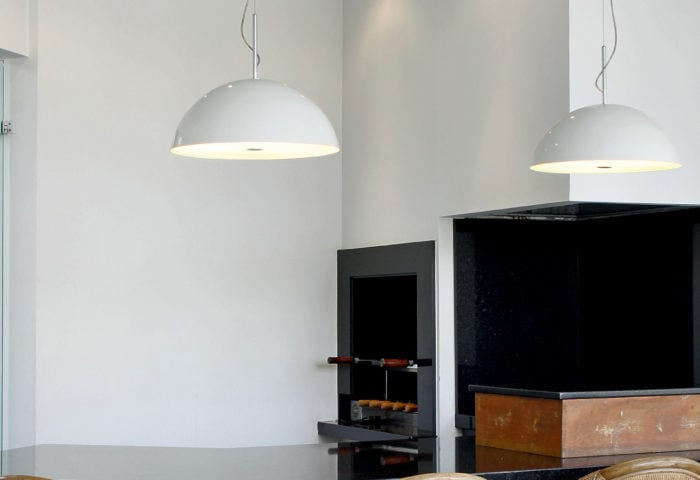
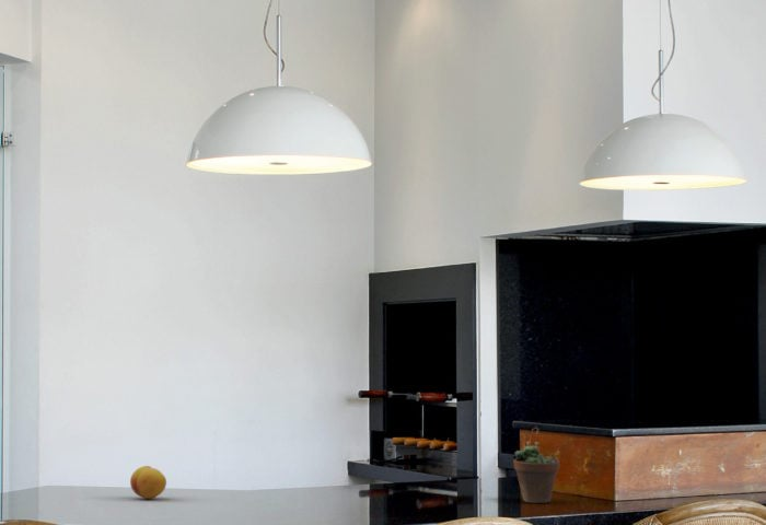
+ fruit [129,465,167,500]
+ succulent plant [512,425,560,504]
